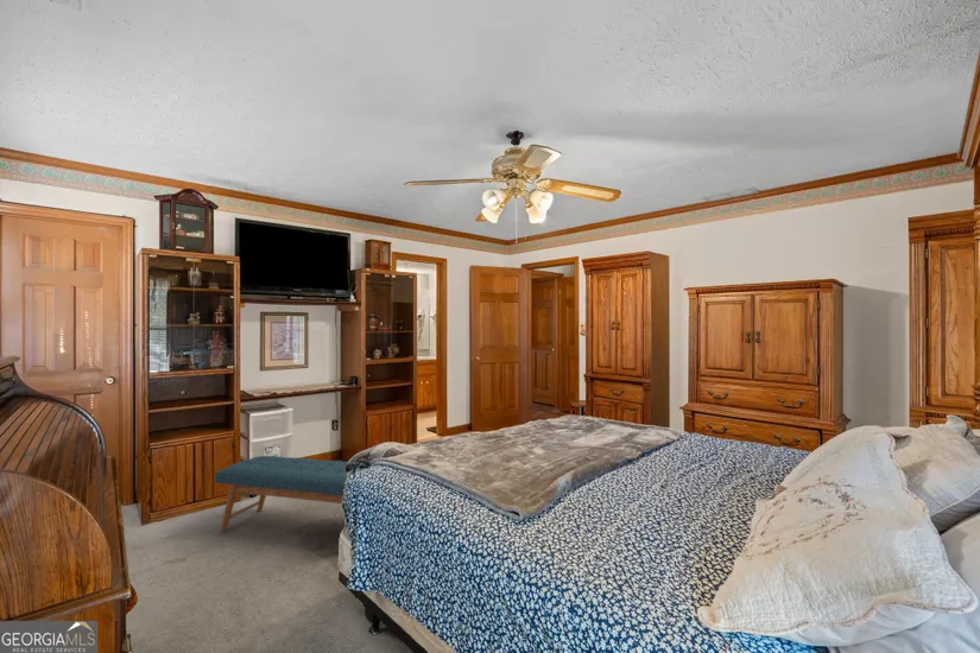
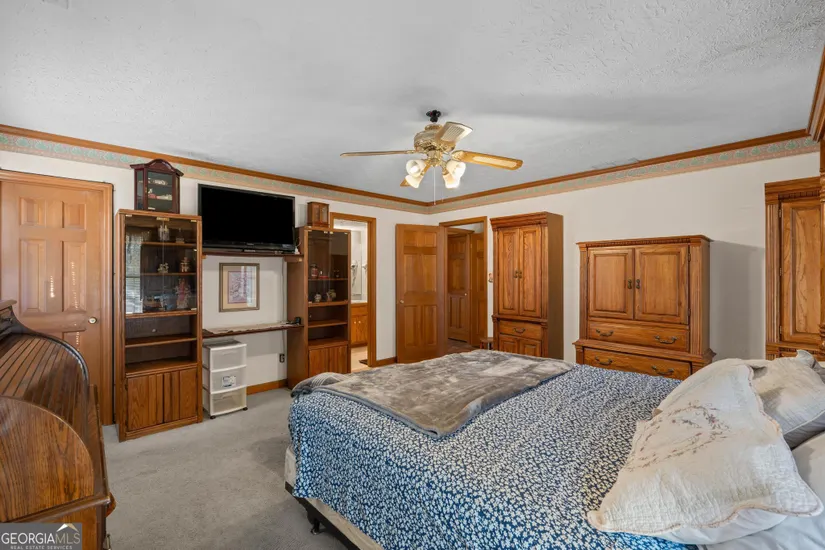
- bench [214,455,349,532]
